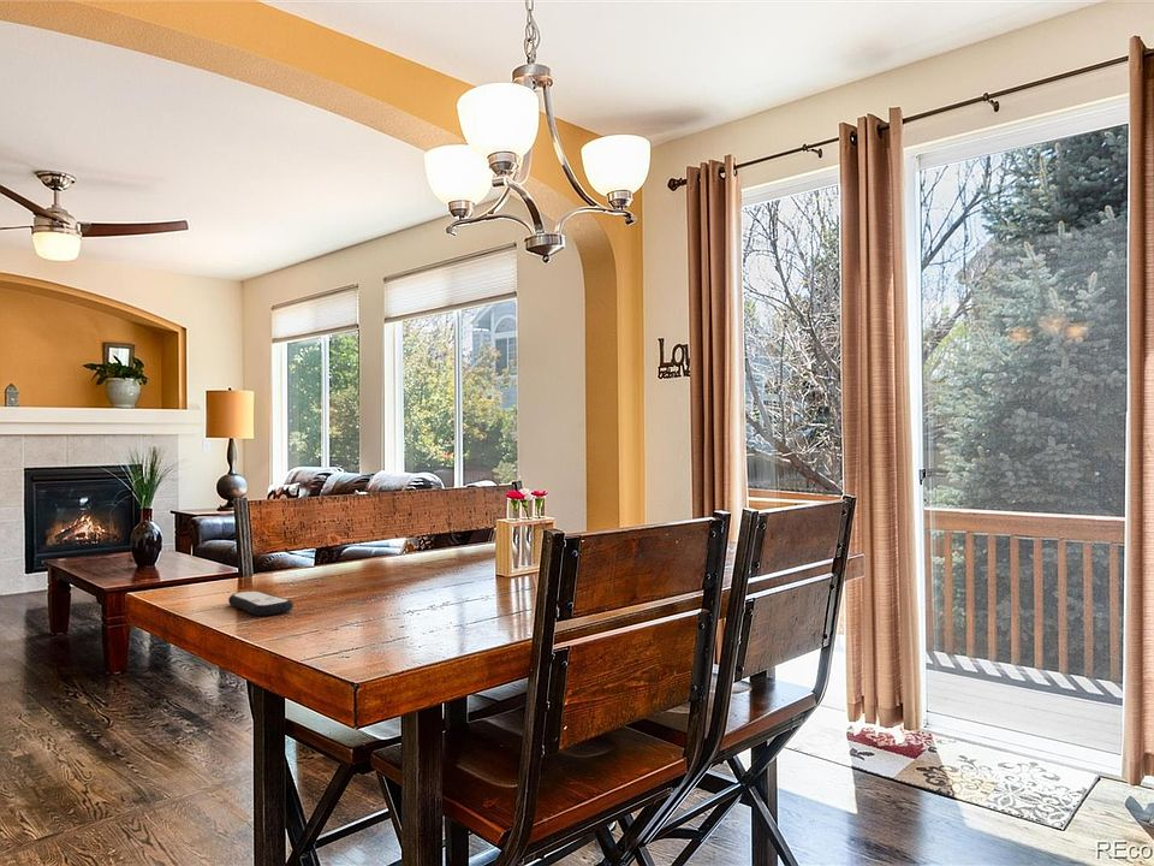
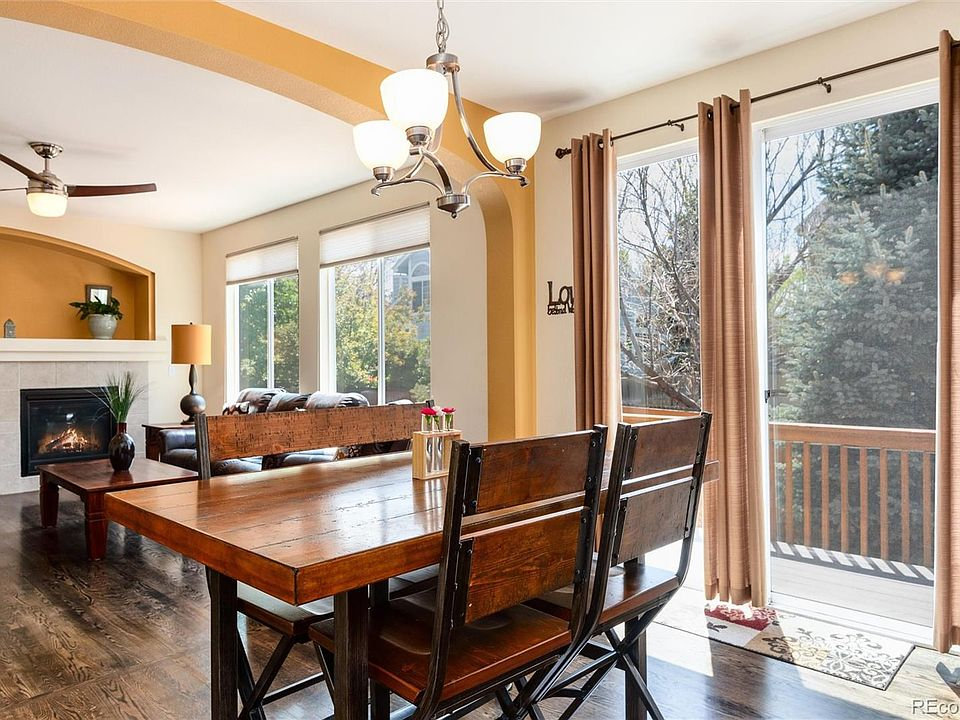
- remote control [227,589,295,617]
